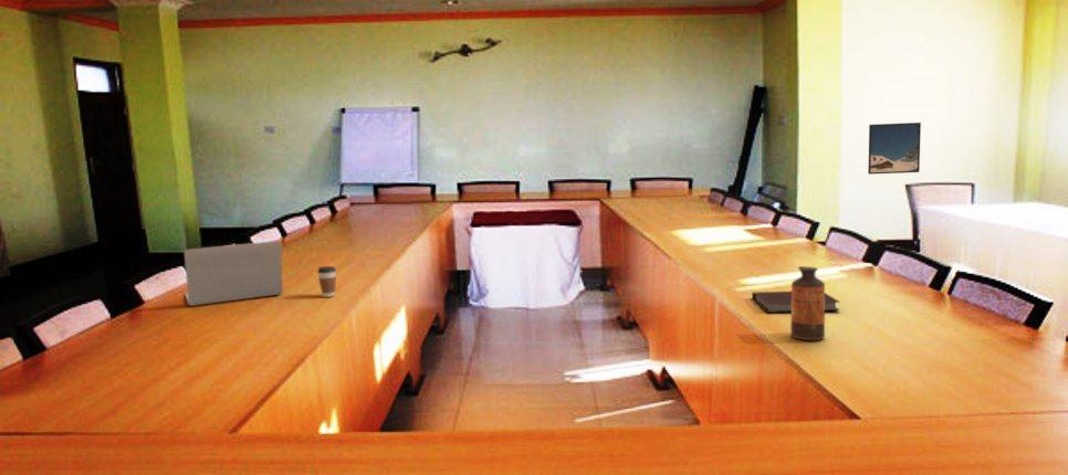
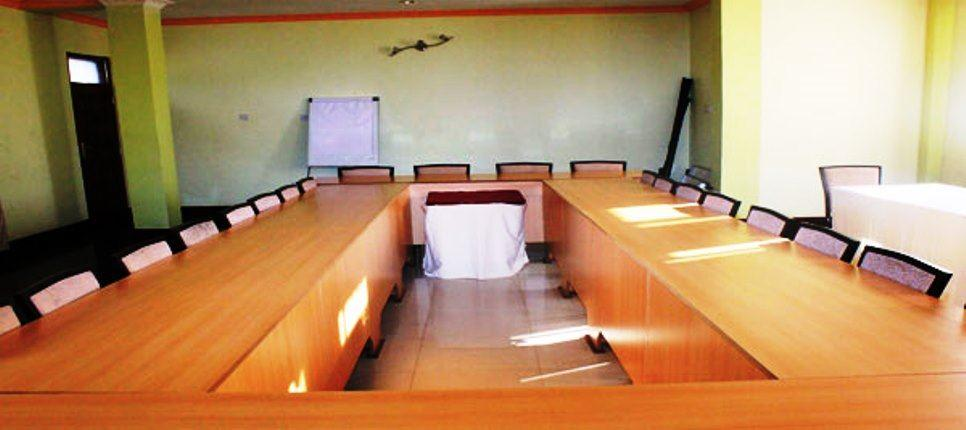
- laptop [184,240,284,307]
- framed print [867,122,922,176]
- notebook [751,291,841,314]
- coffee cup [316,265,337,298]
- bottle [789,265,826,341]
